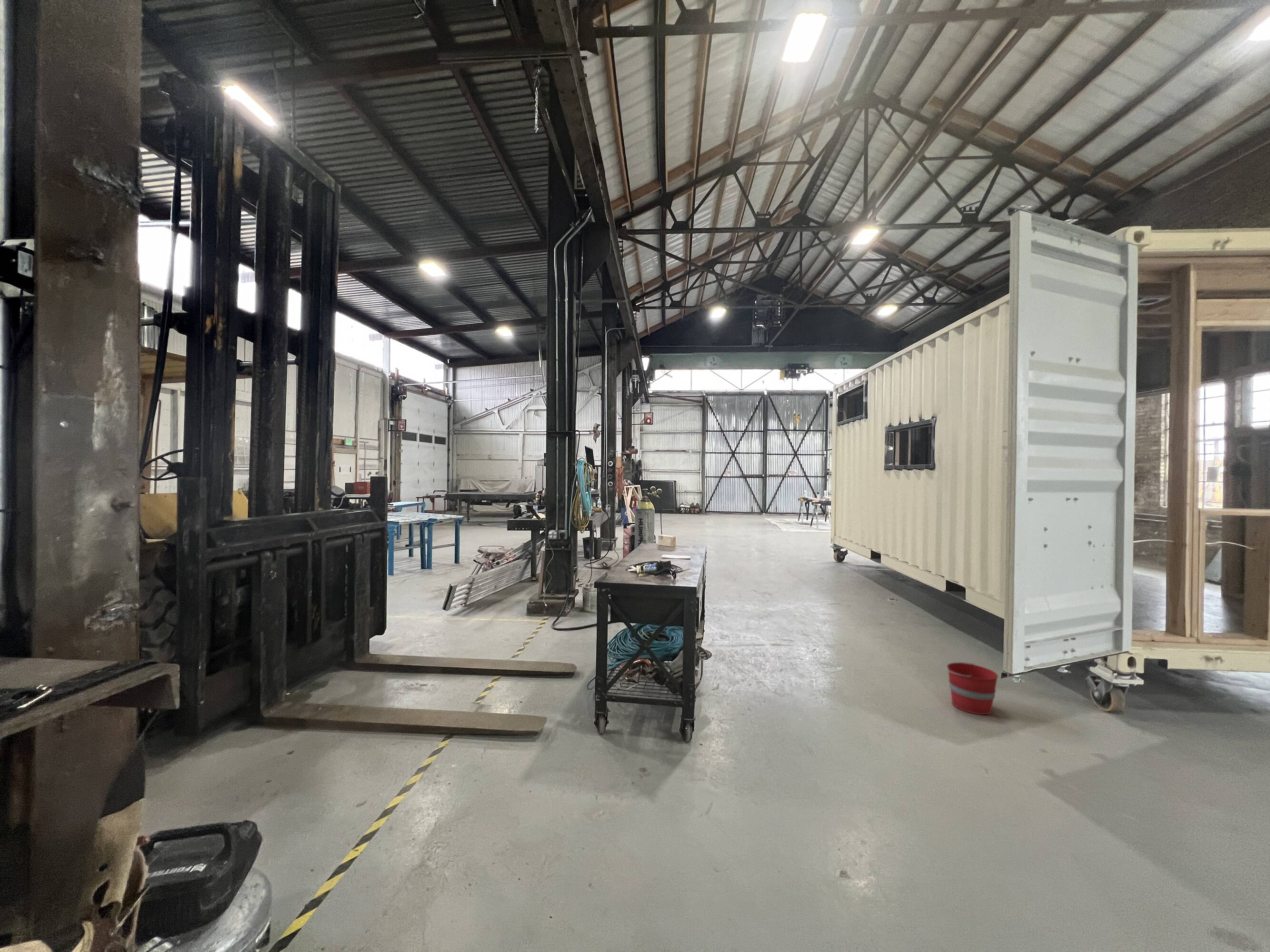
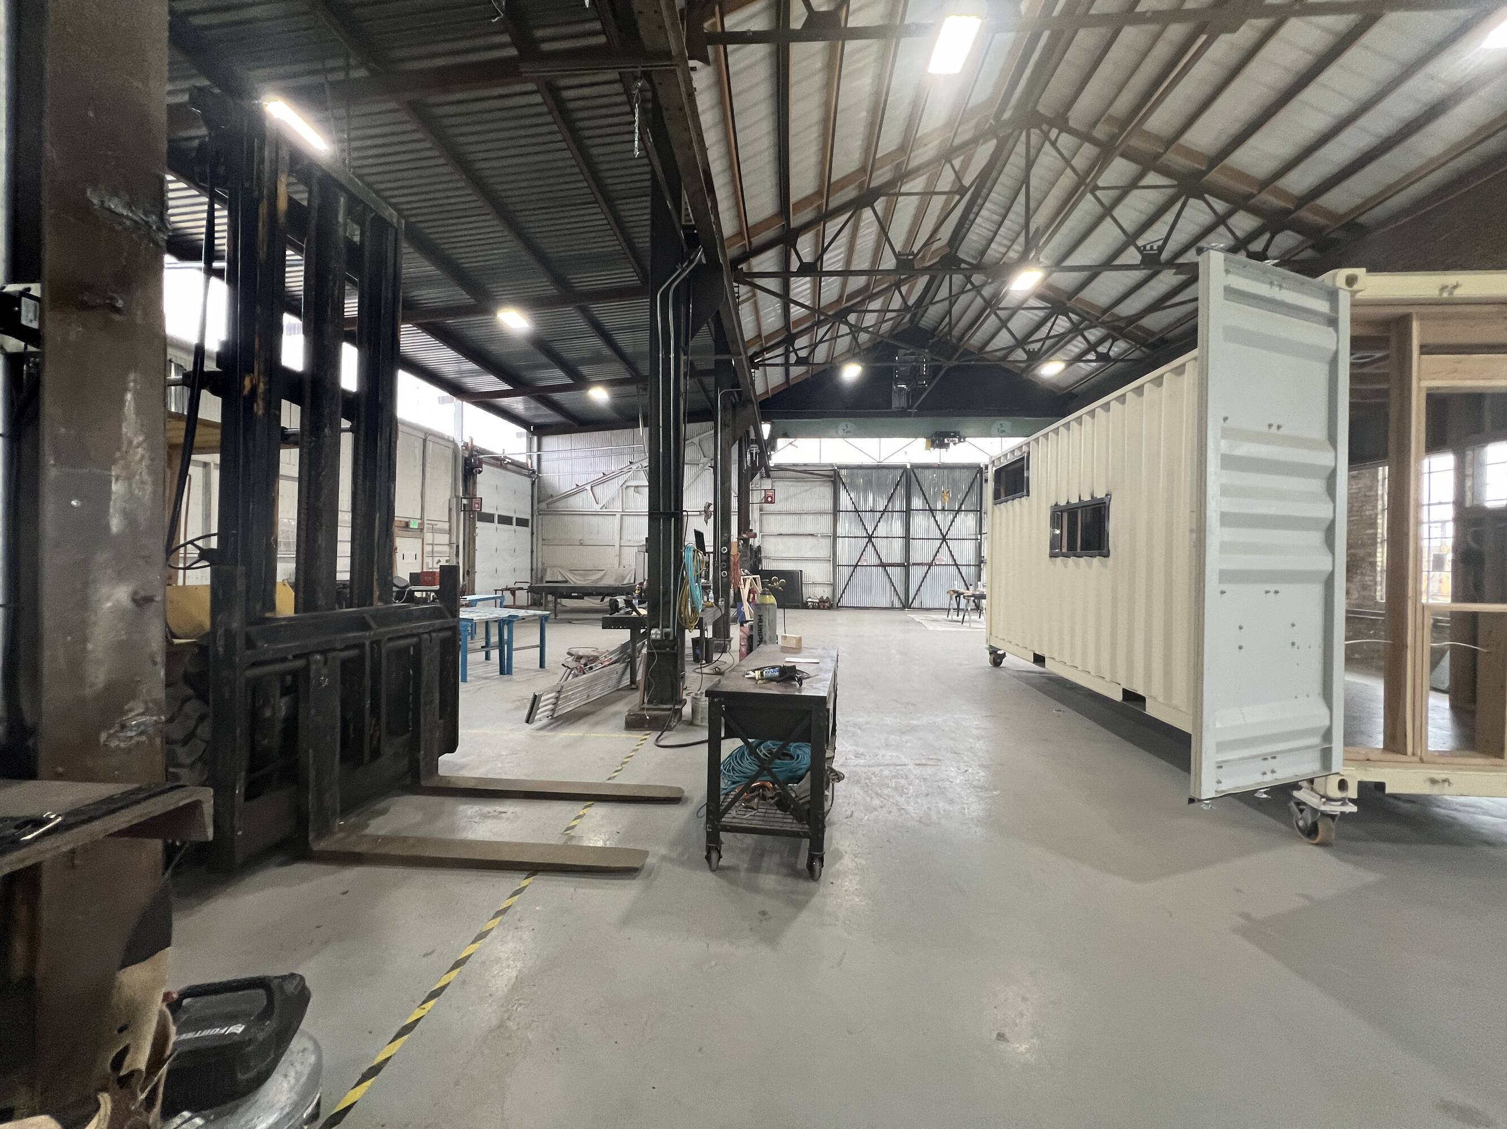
- bucket [944,662,999,715]
